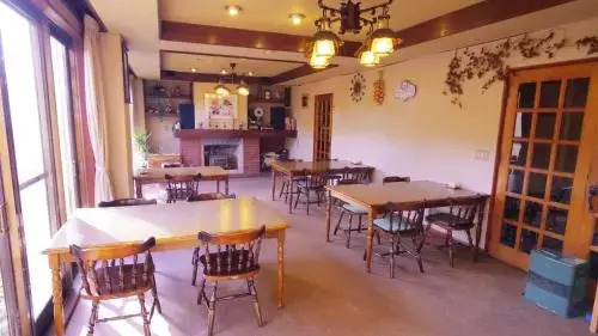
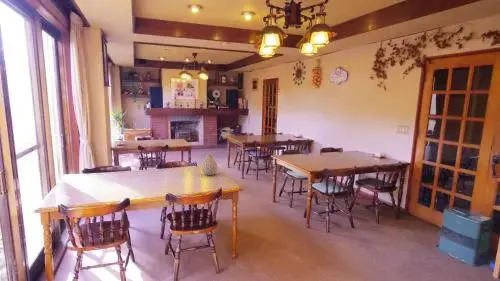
+ vase [201,153,219,176]
